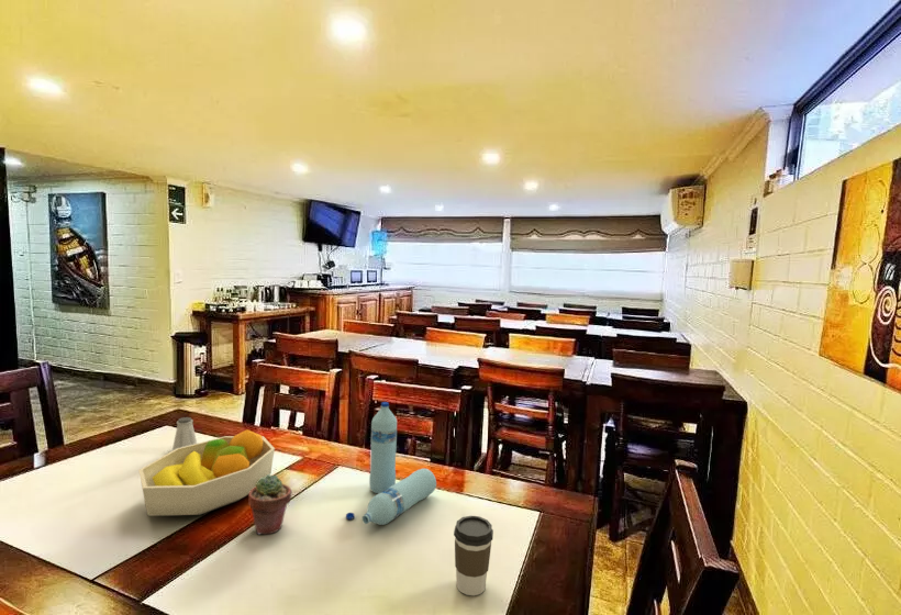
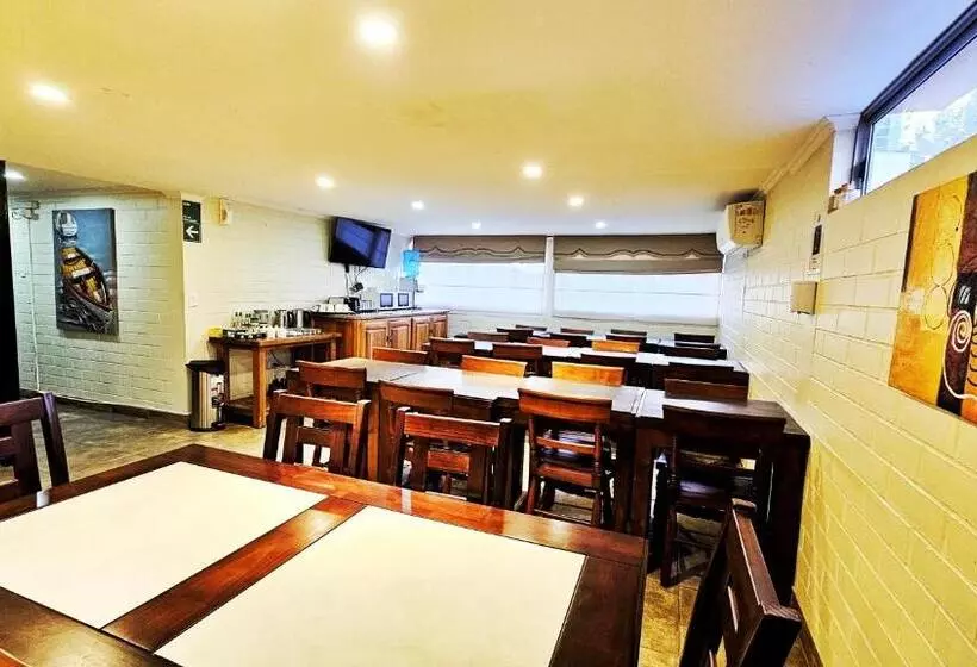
- fruit bowl [137,428,276,516]
- coffee cup [453,515,494,596]
- saltshaker [171,416,198,451]
- potted succulent [247,474,293,536]
- water bottle [345,401,437,526]
